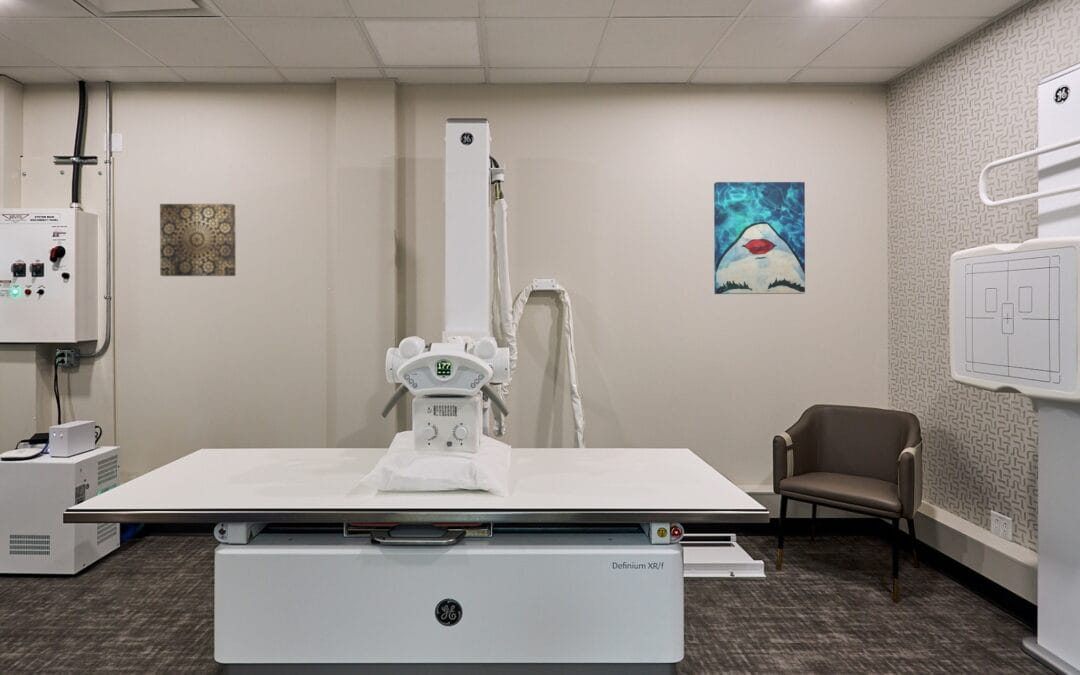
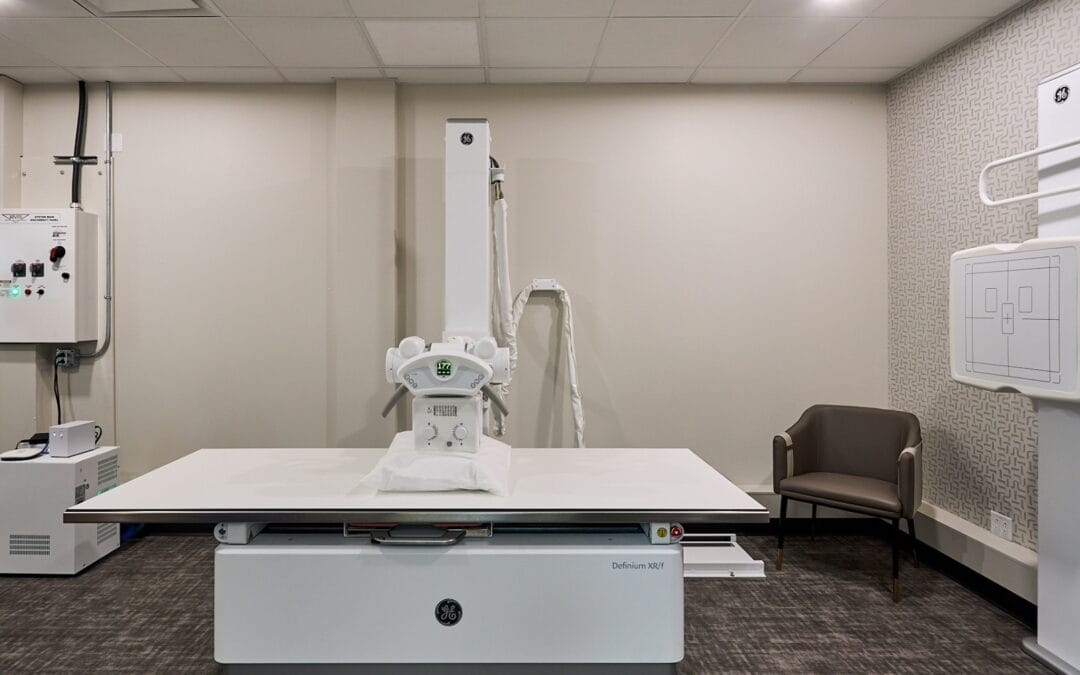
- wall art [713,181,806,295]
- wall art [159,203,237,277]
